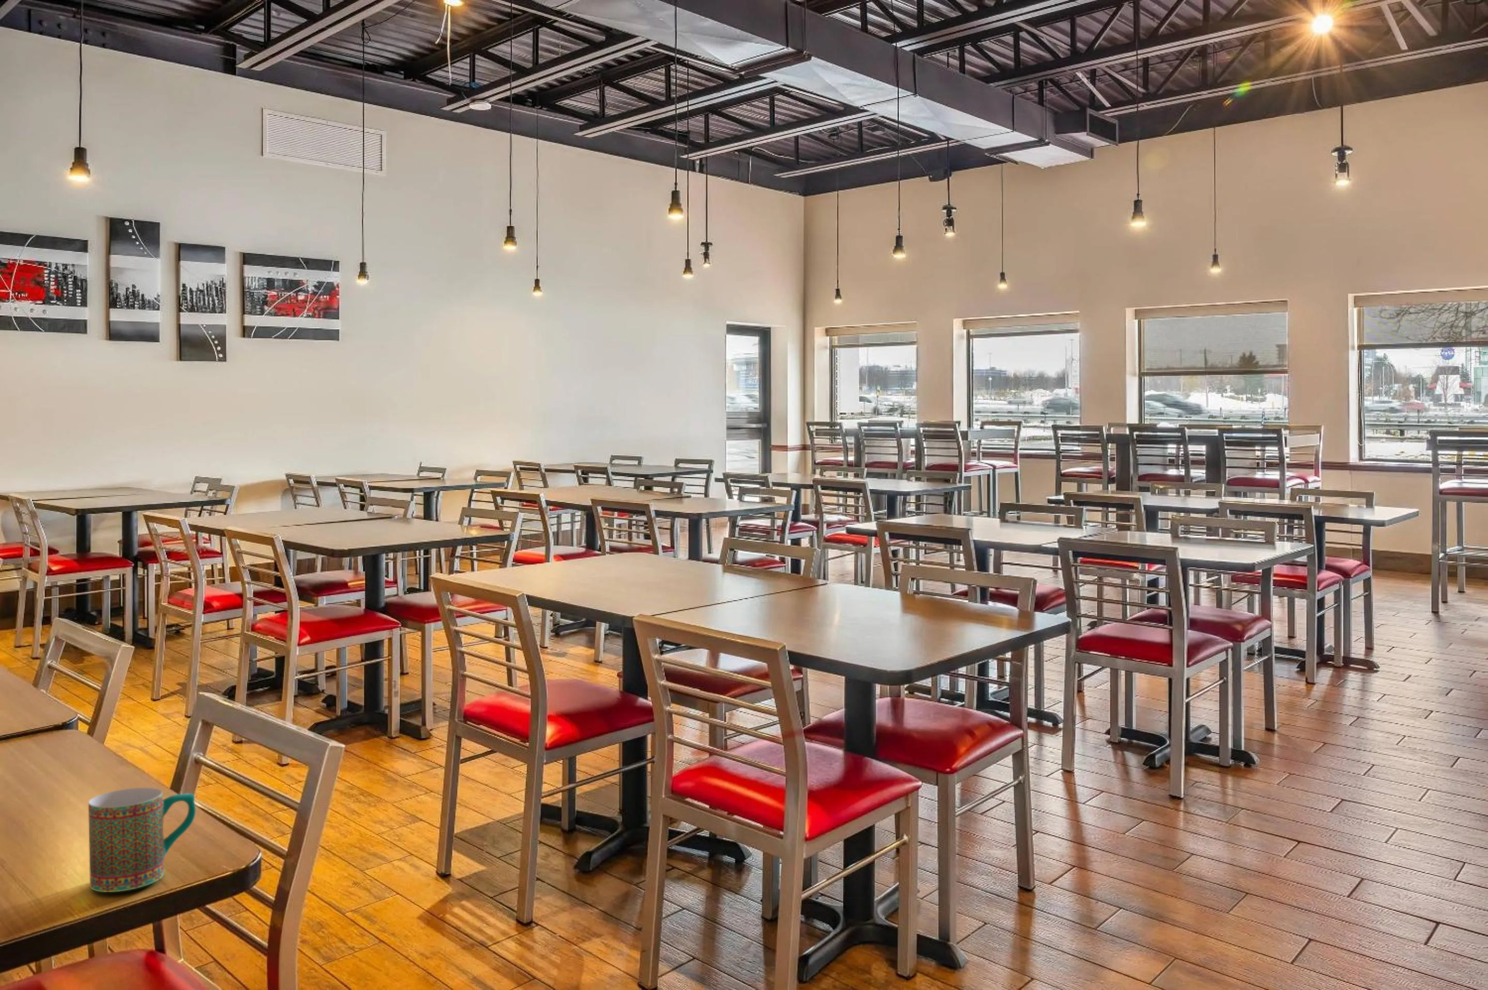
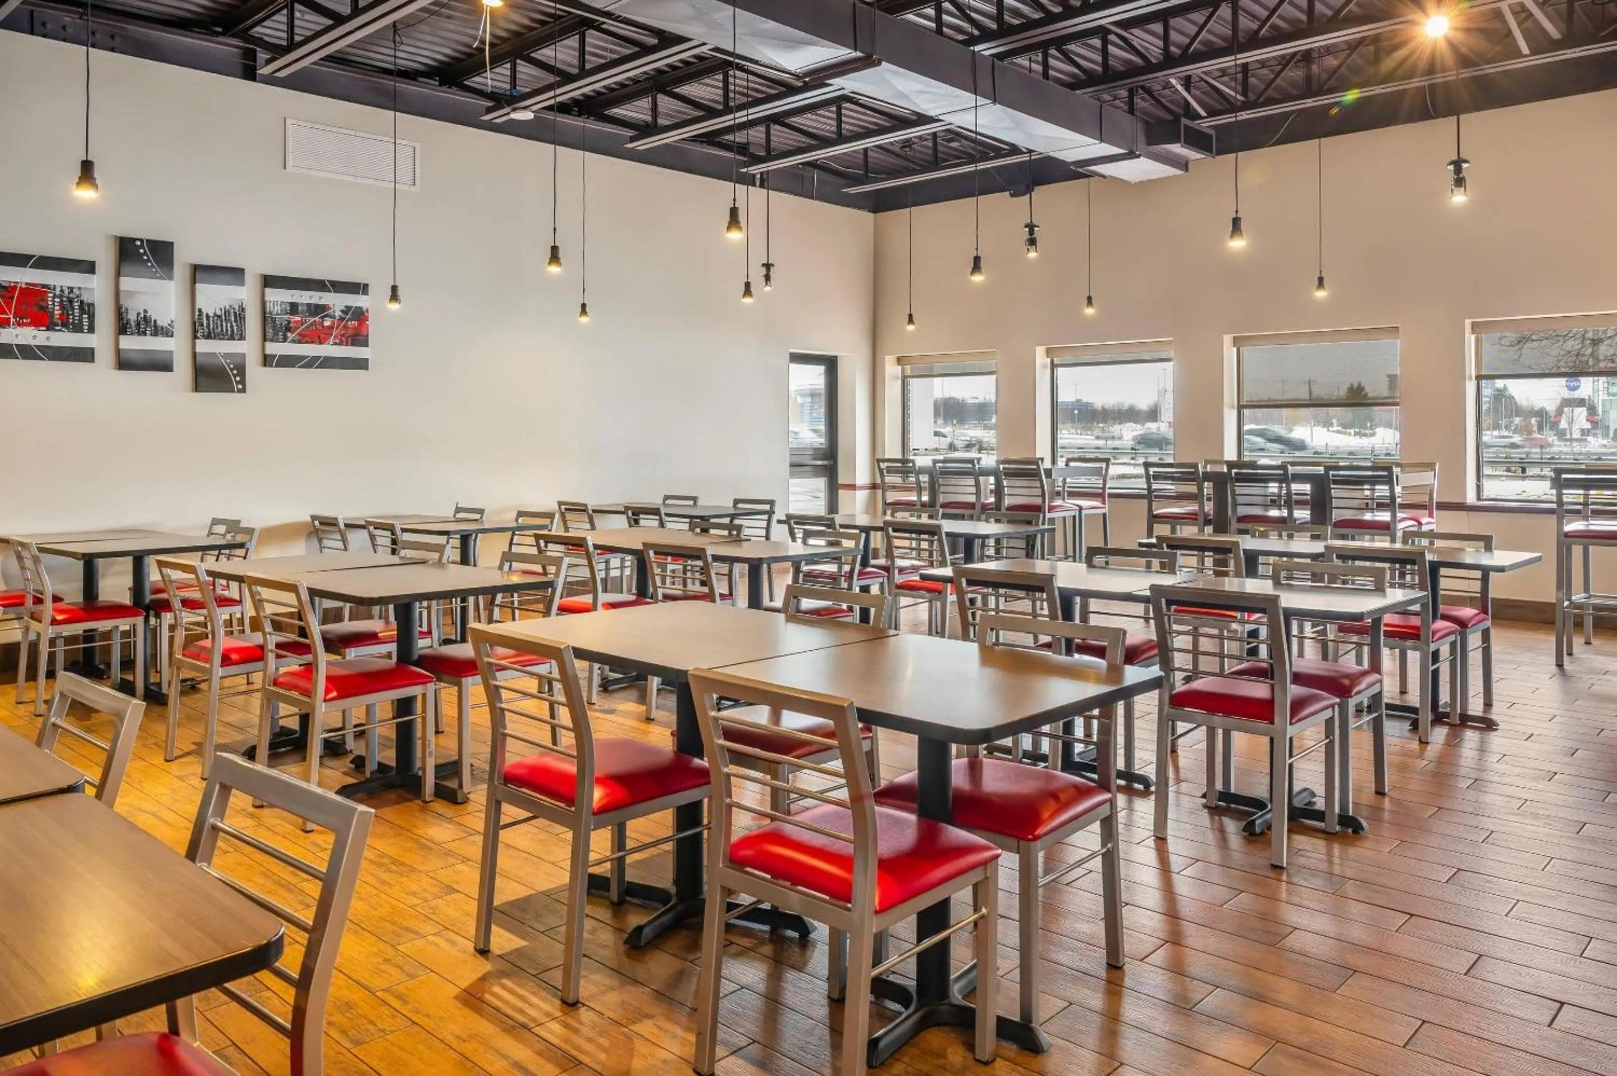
- mug [88,788,197,893]
